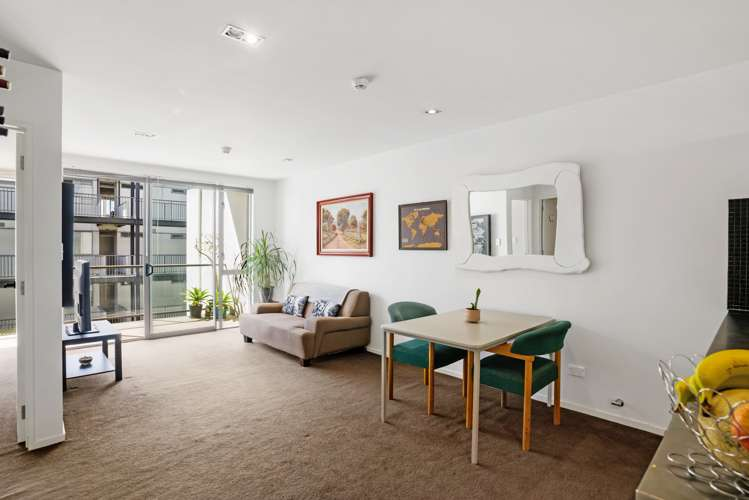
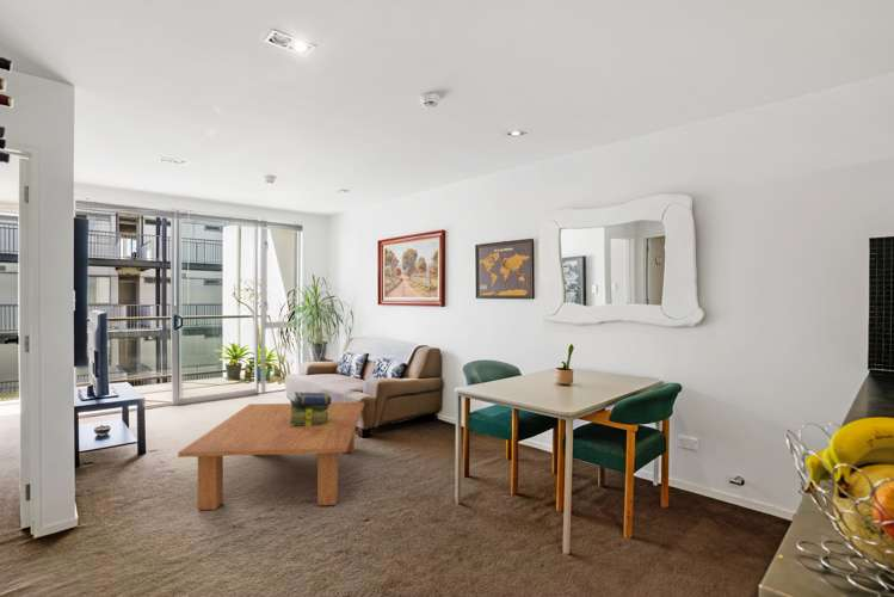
+ stack of books [289,390,333,426]
+ coffee table [177,401,365,511]
